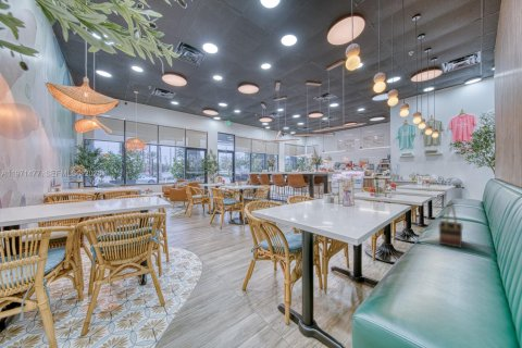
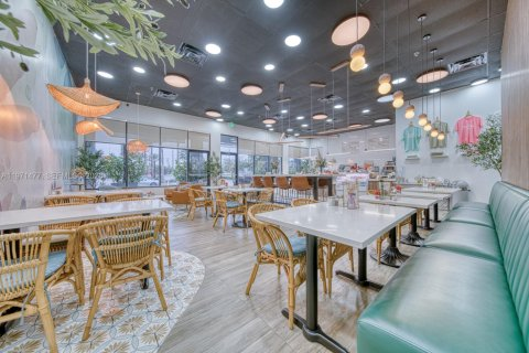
- woven basket [437,200,464,249]
